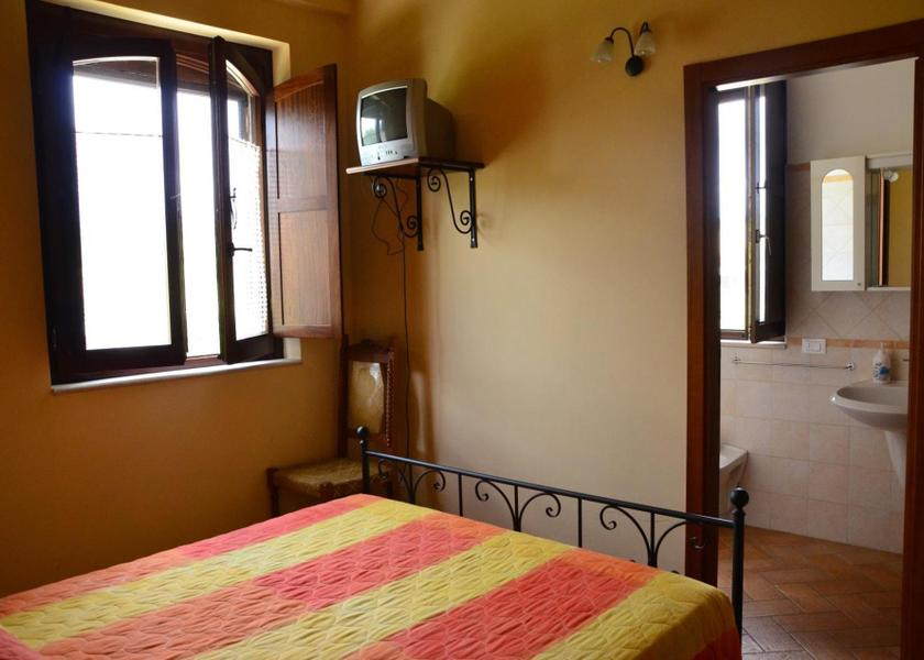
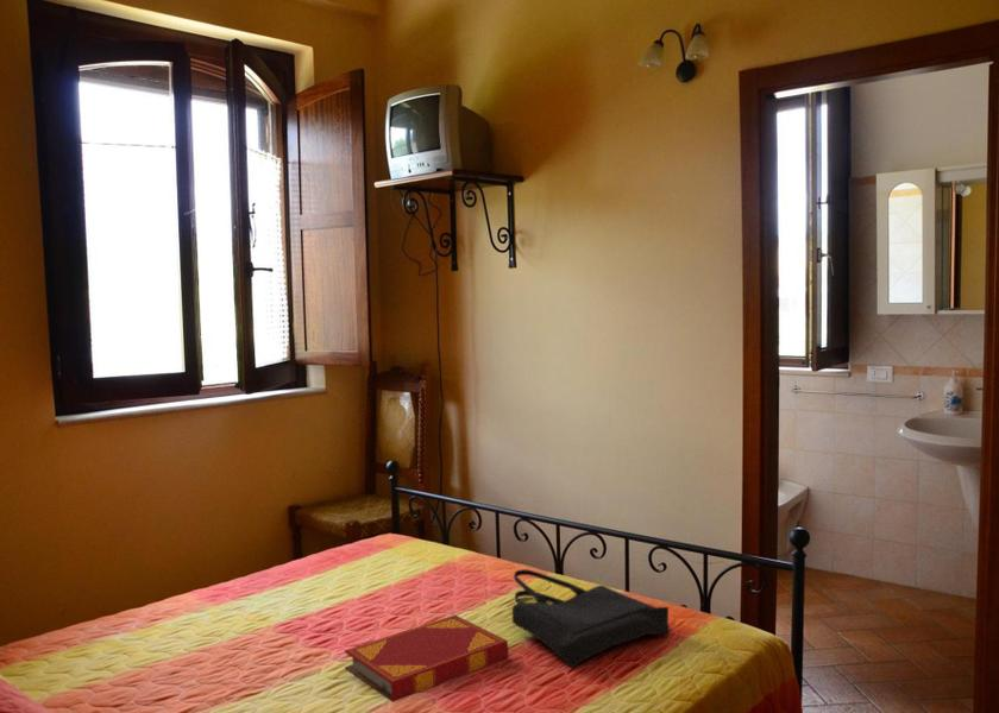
+ tote bag [511,568,671,668]
+ hardback book [344,614,509,703]
